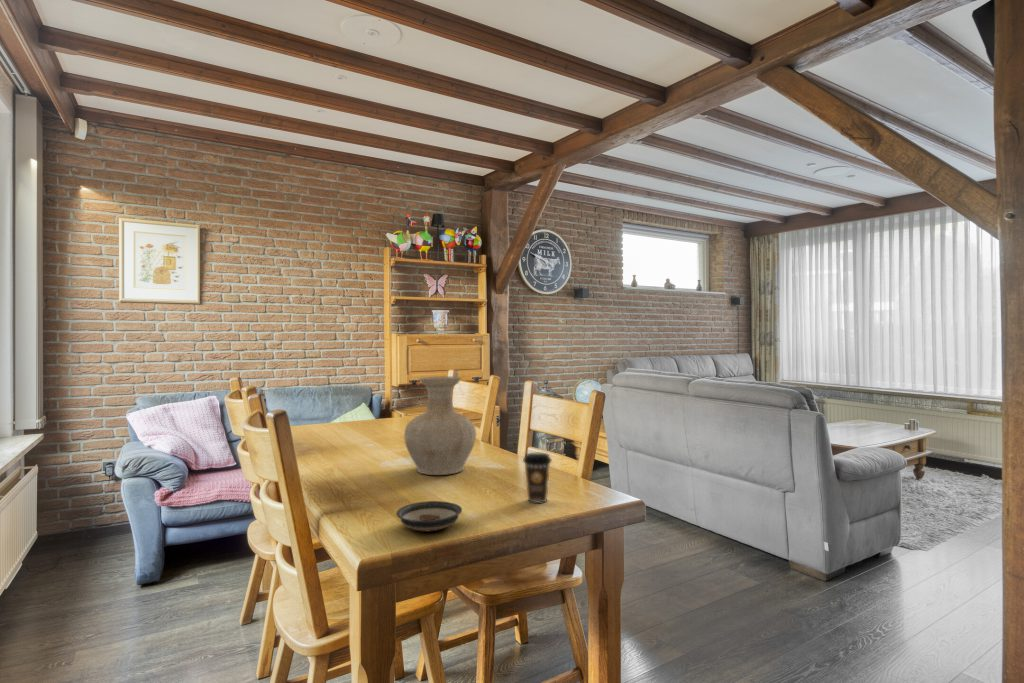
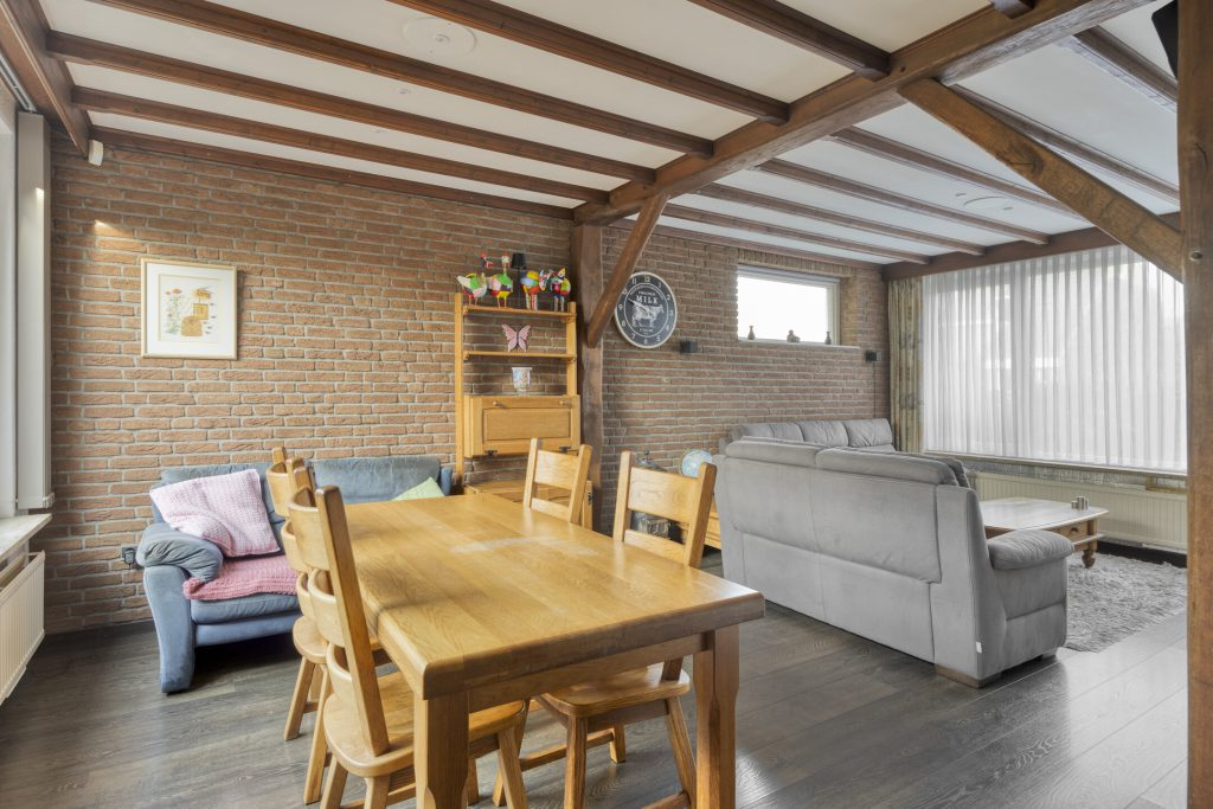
- saucer [395,500,463,532]
- coffee cup [522,452,553,504]
- vase [403,376,477,476]
